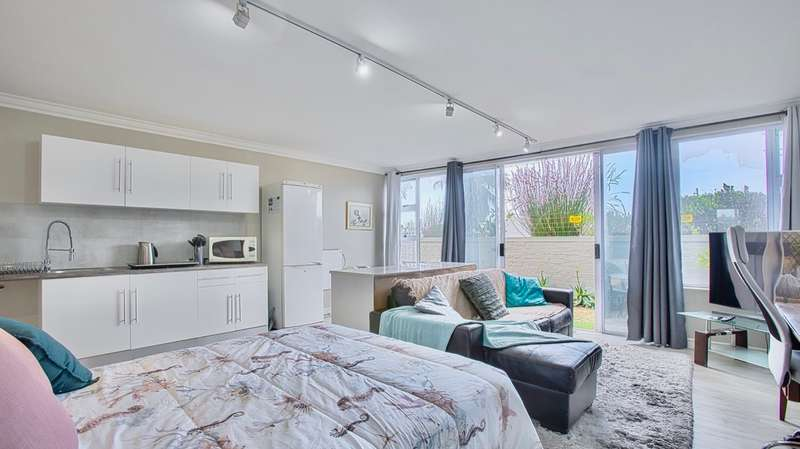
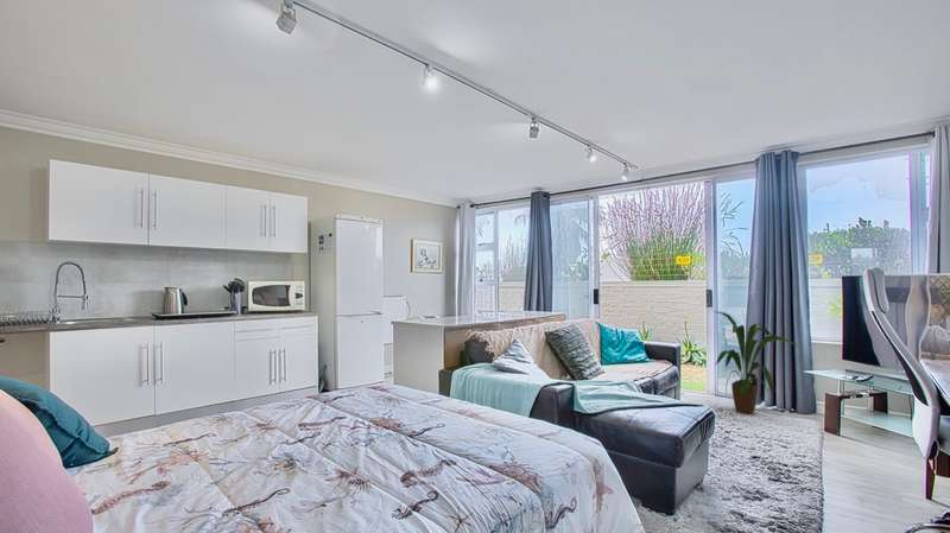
+ house plant [712,310,798,415]
